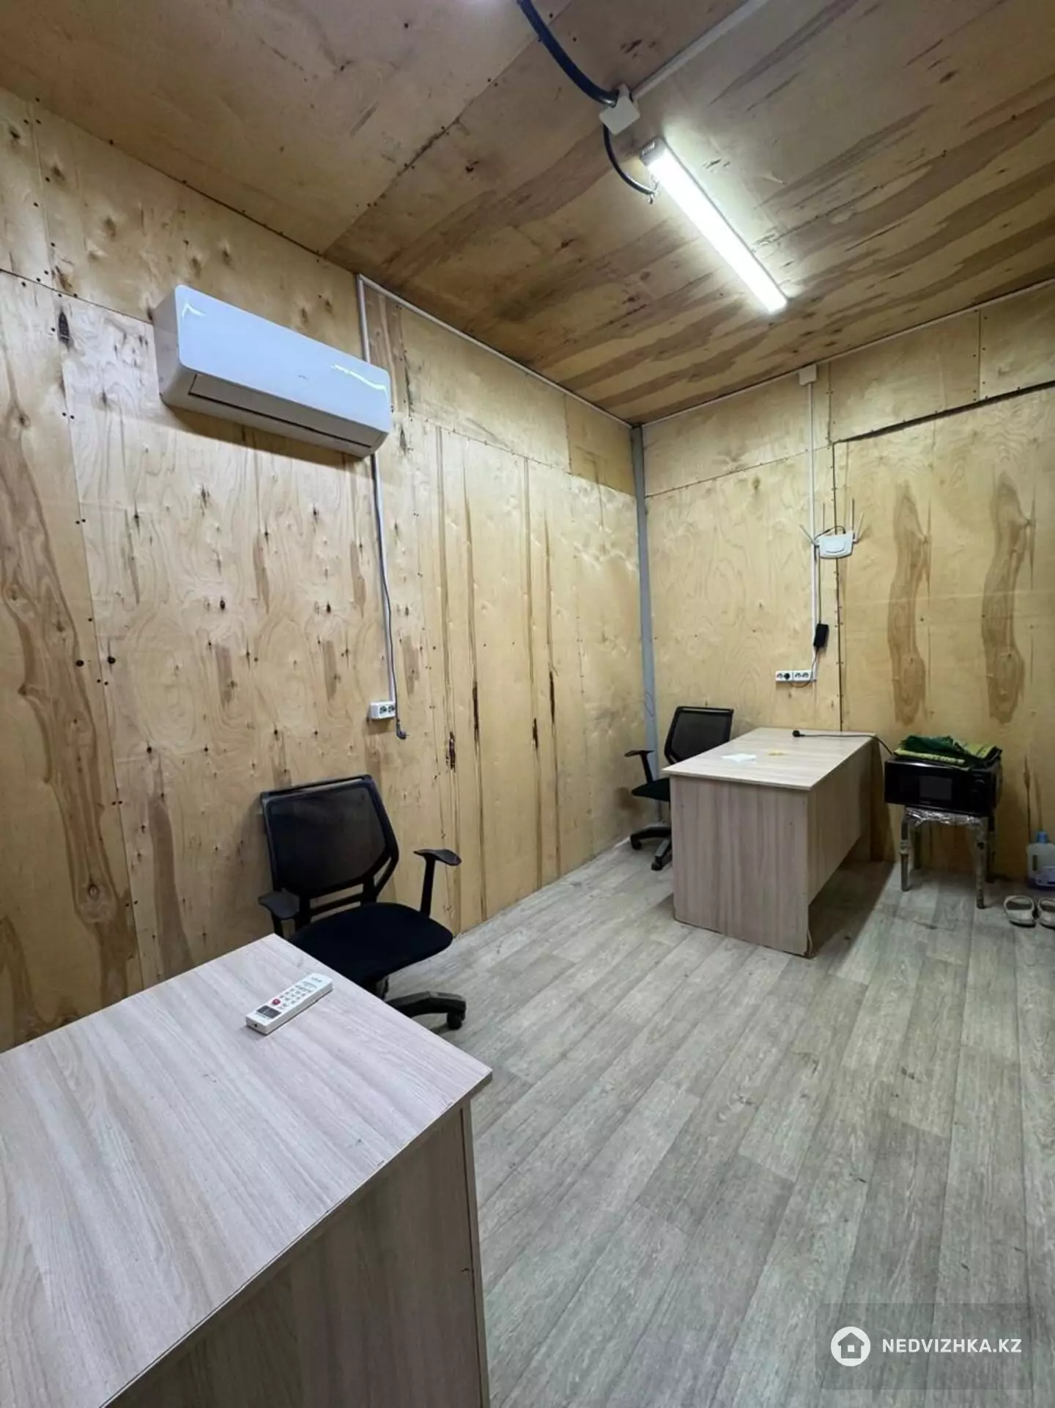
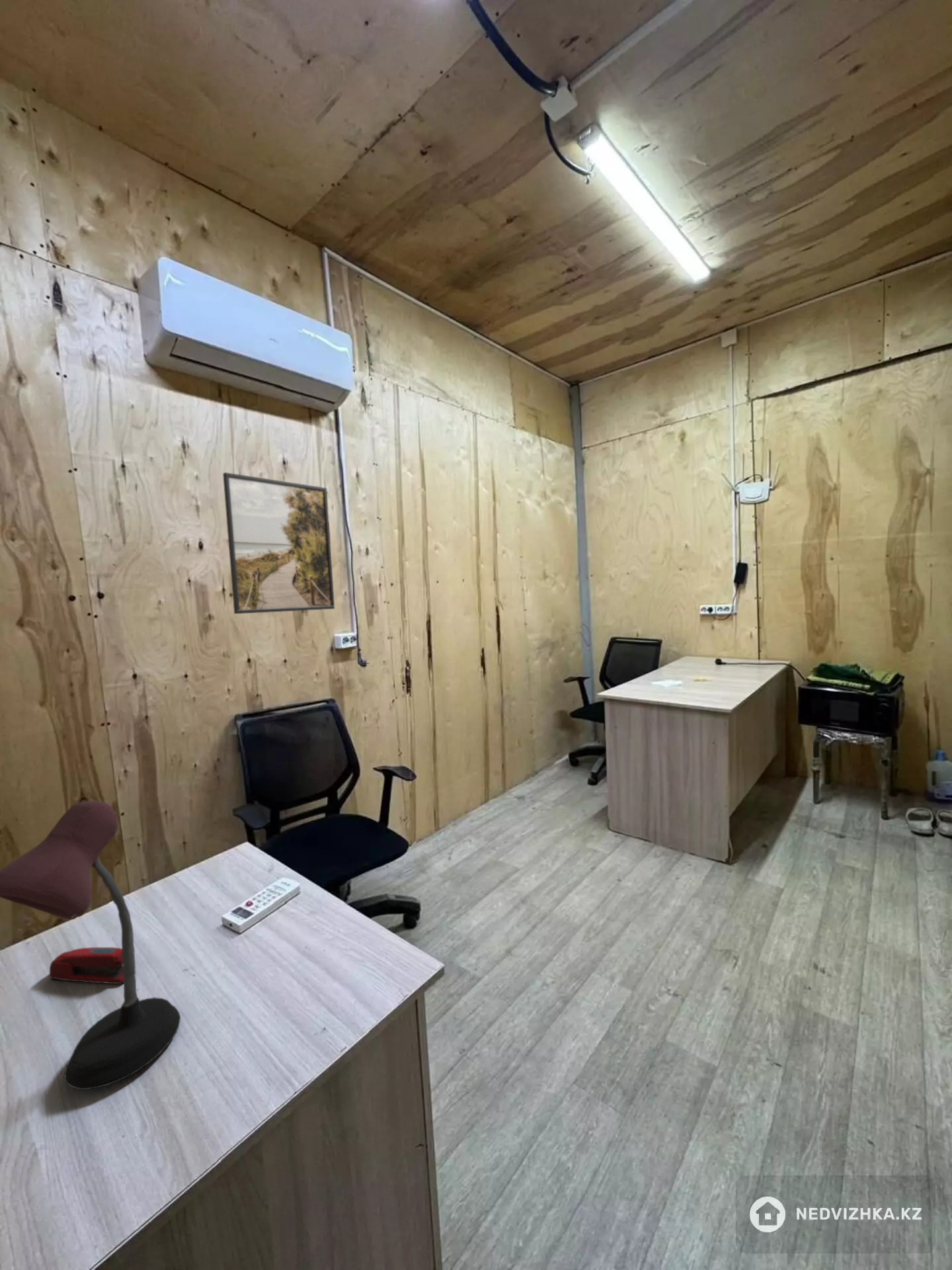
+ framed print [222,472,335,614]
+ stapler [48,947,136,985]
+ desk lamp [0,800,181,1090]
